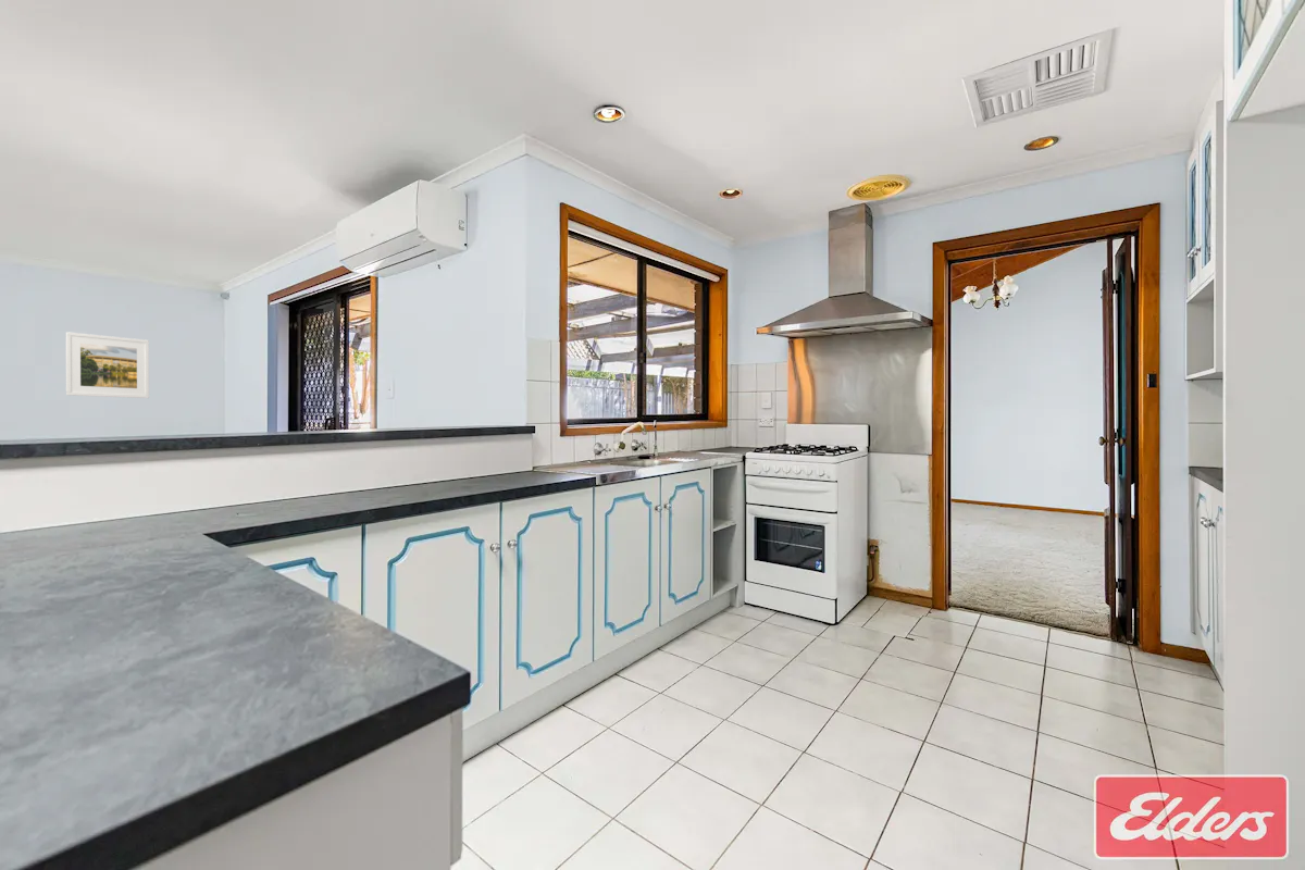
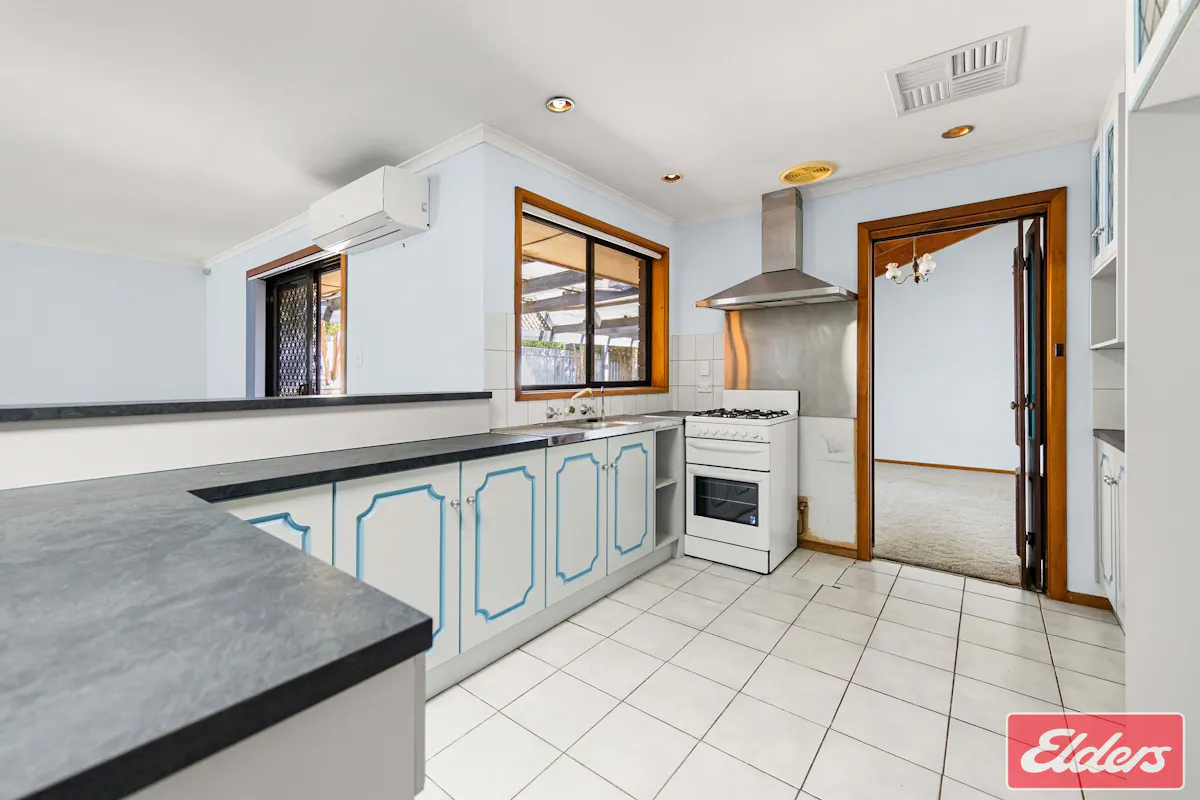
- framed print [65,331,150,399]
